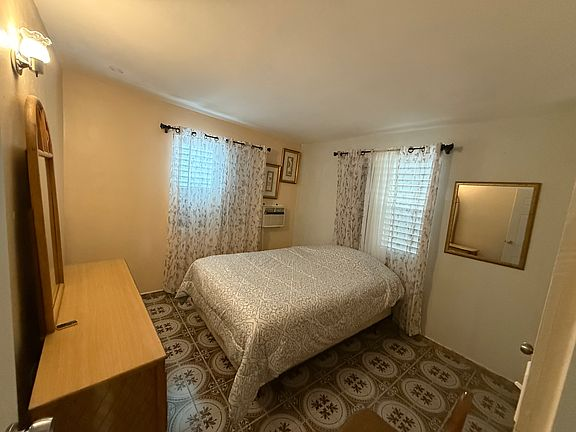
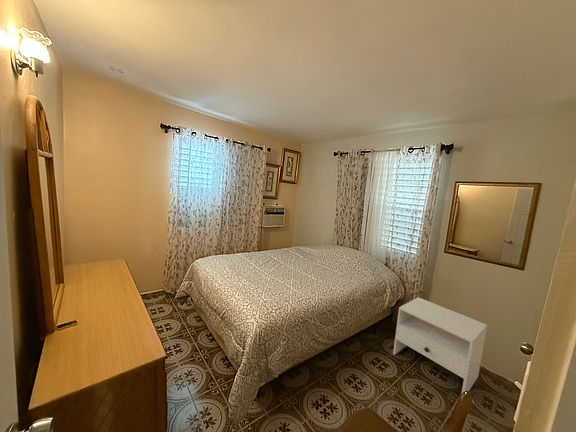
+ nightstand [392,296,488,395]
